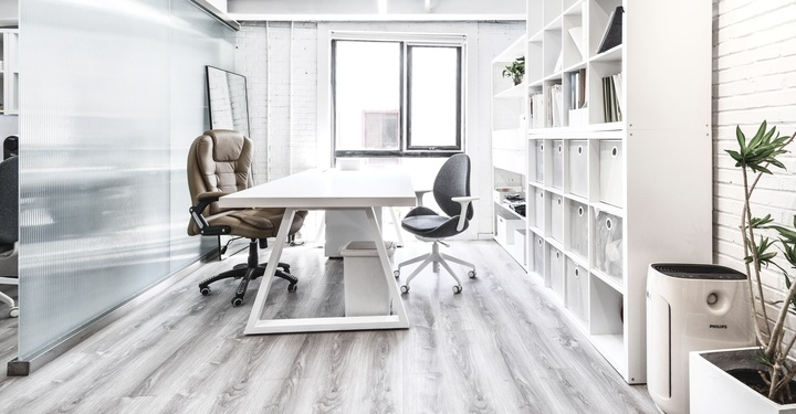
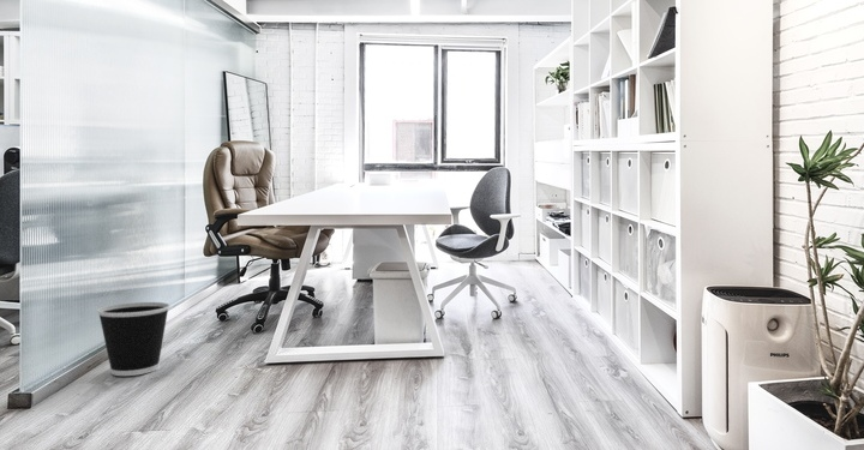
+ wastebasket [96,301,170,377]
